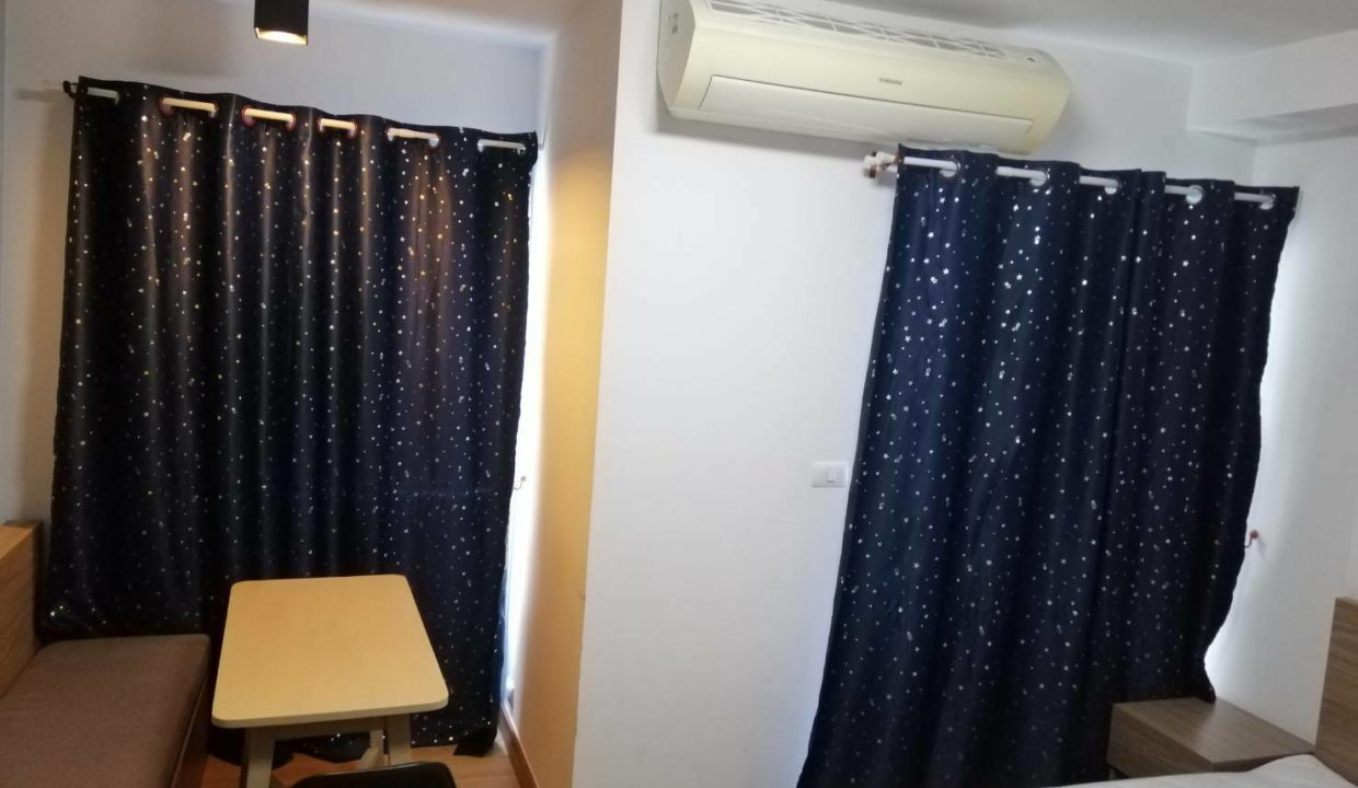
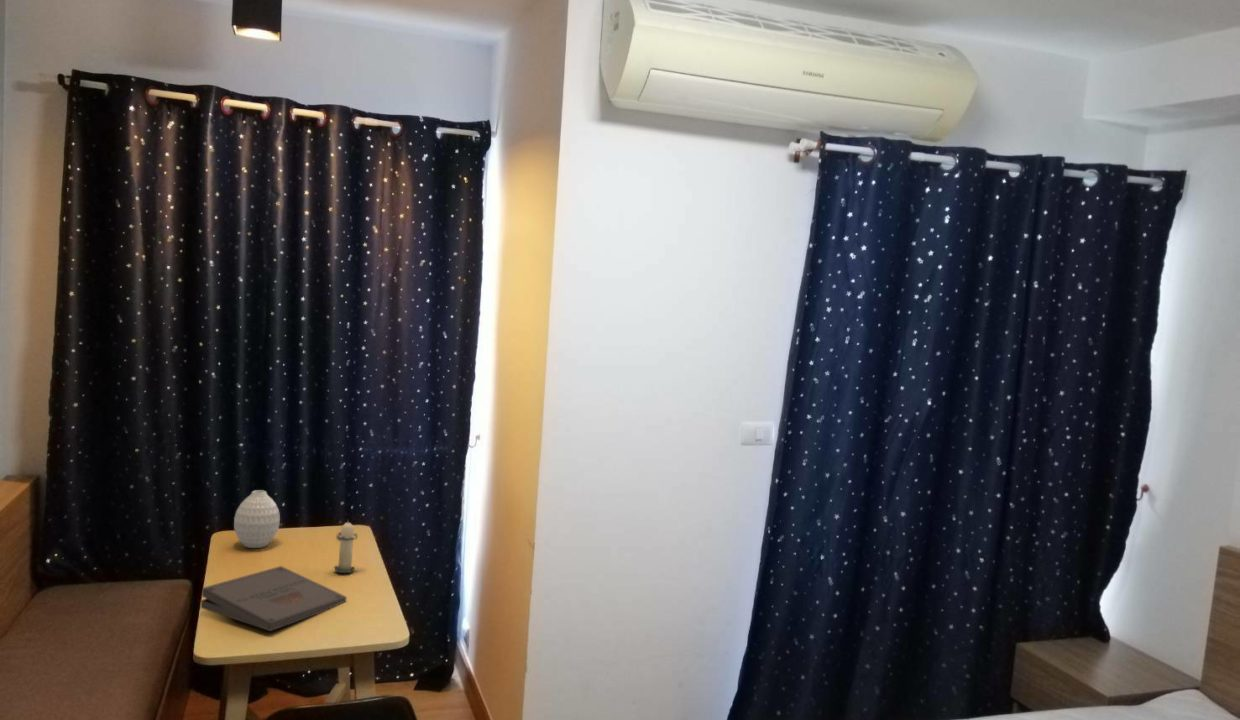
+ vase [233,489,281,549]
+ pizza box [200,565,347,632]
+ candle [333,518,359,574]
